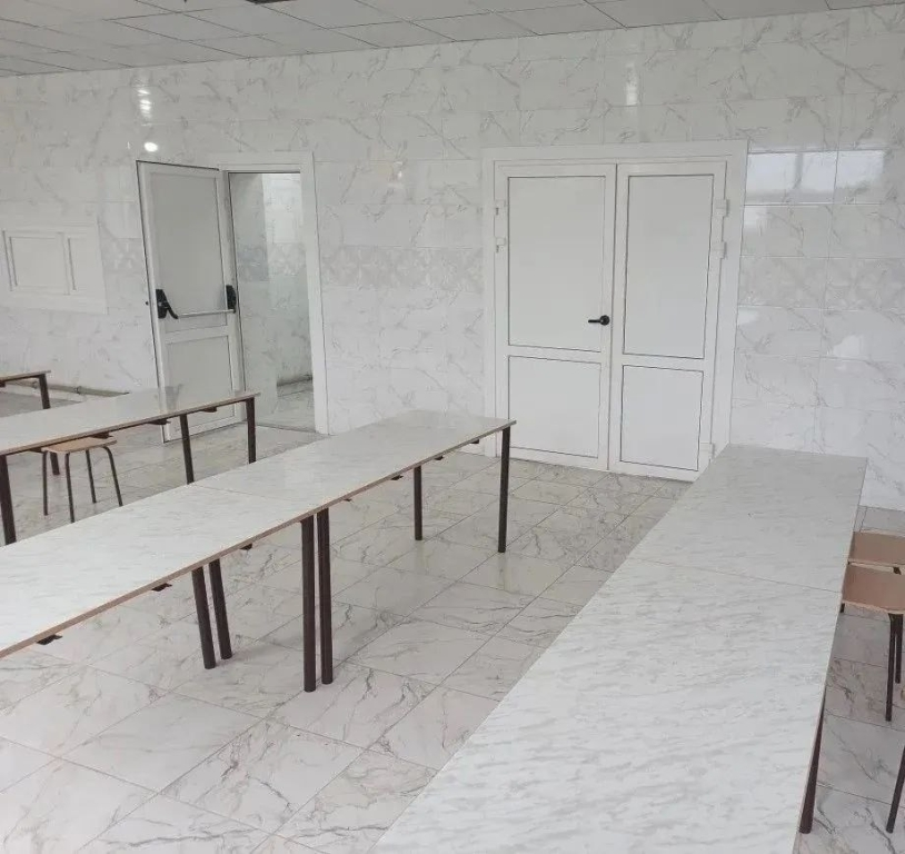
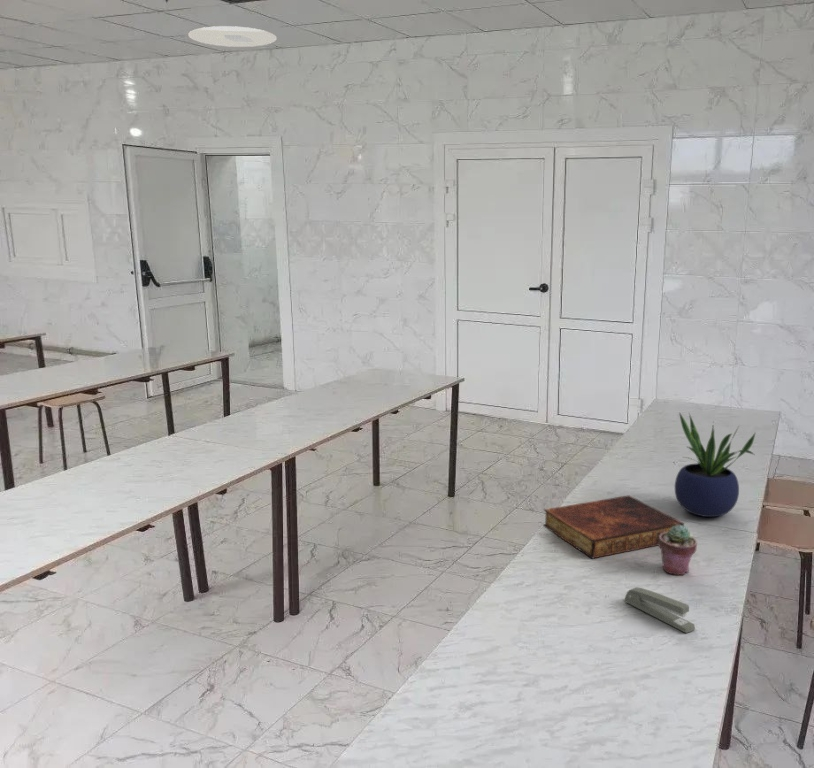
+ potted succulent [658,525,698,576]
+ book [542,494,685,560]
+ stapler [623,586,696,634]
+ potted plant [674,411,757,518]
+ ceiling light [188,25,278,48]
